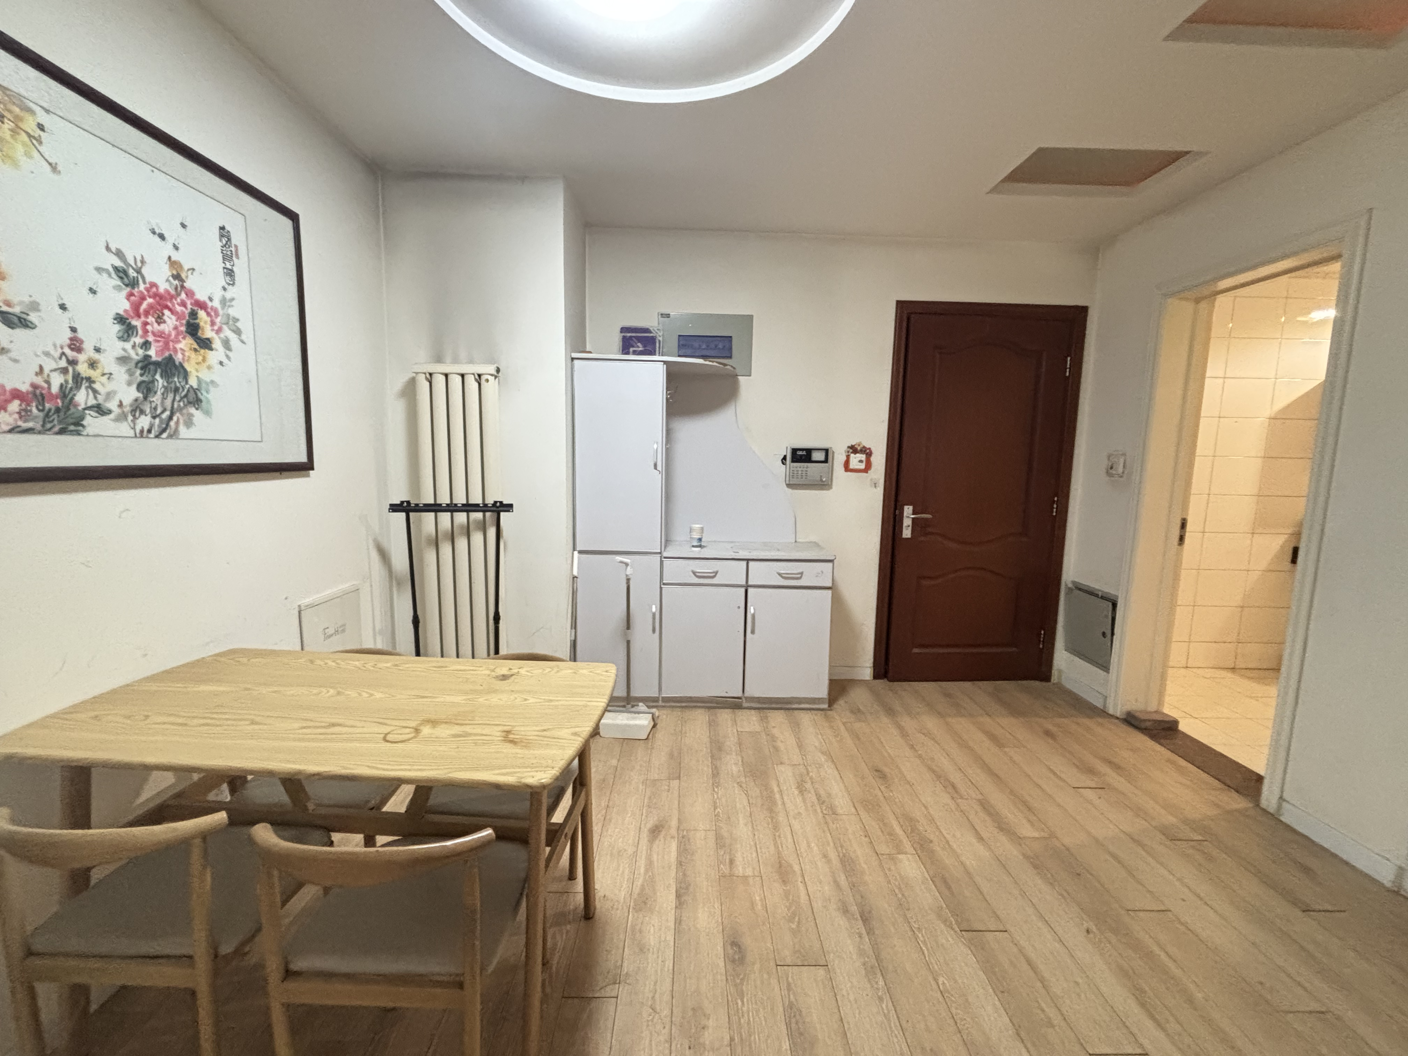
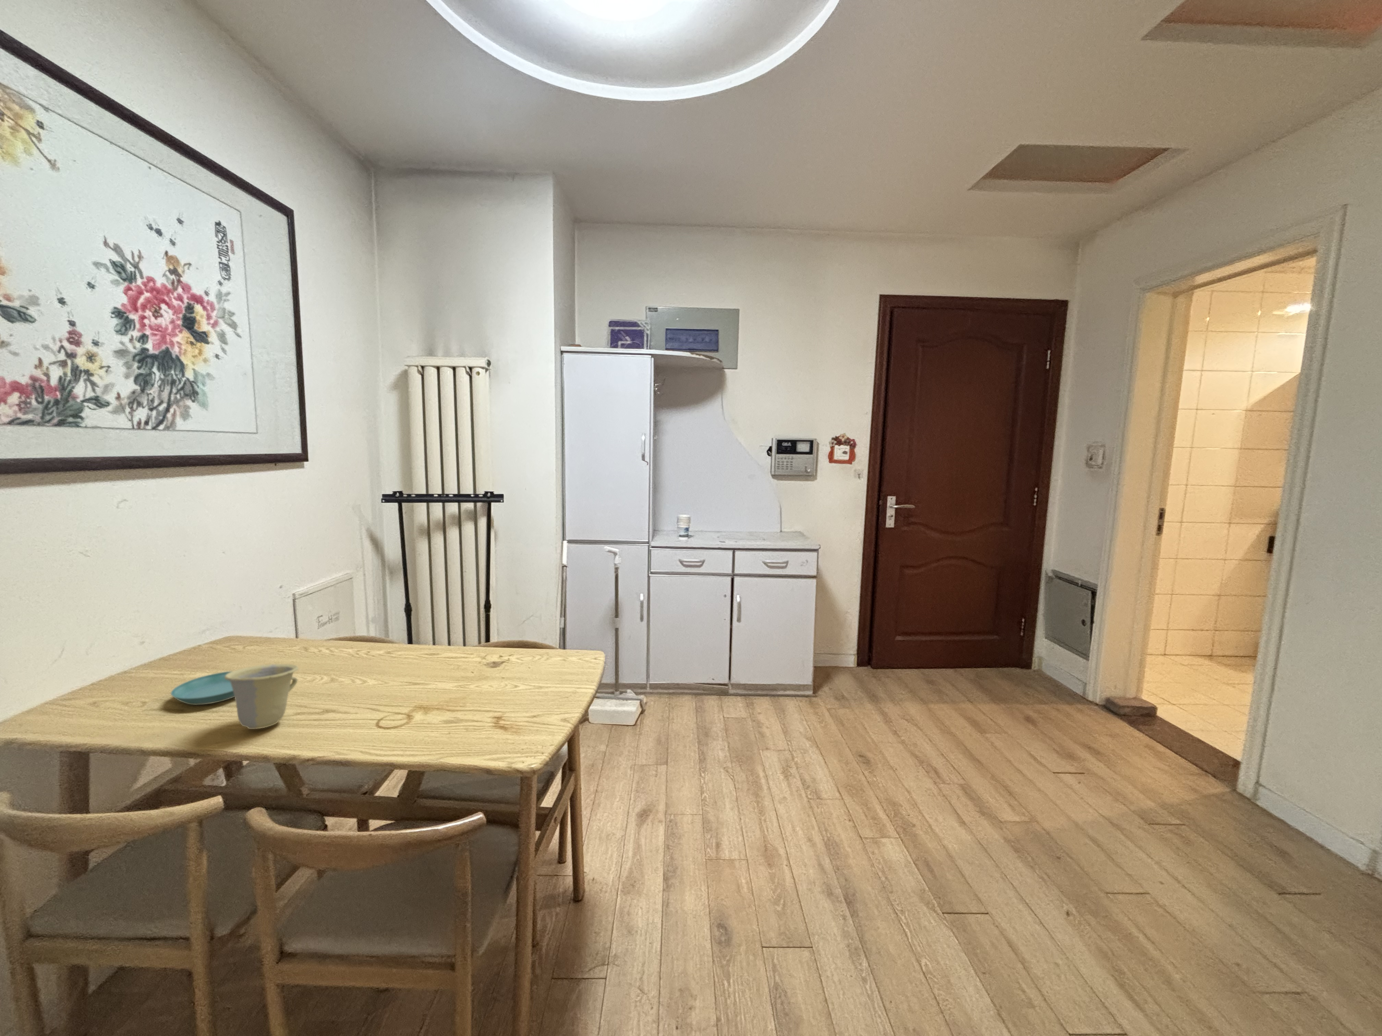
+ saucer [171,670,235,705]
+ cup [225,664,298,729]
